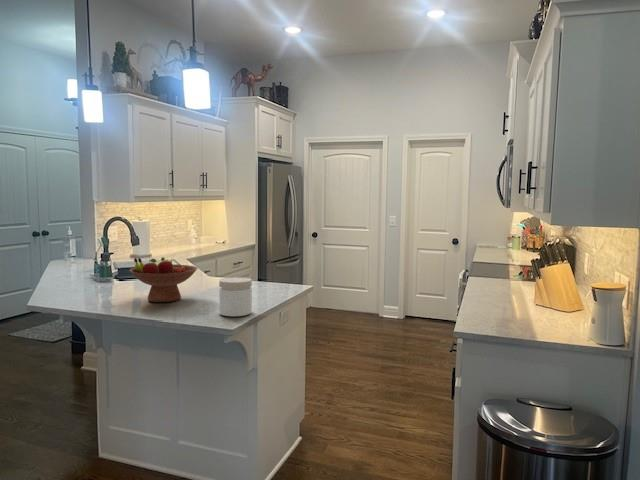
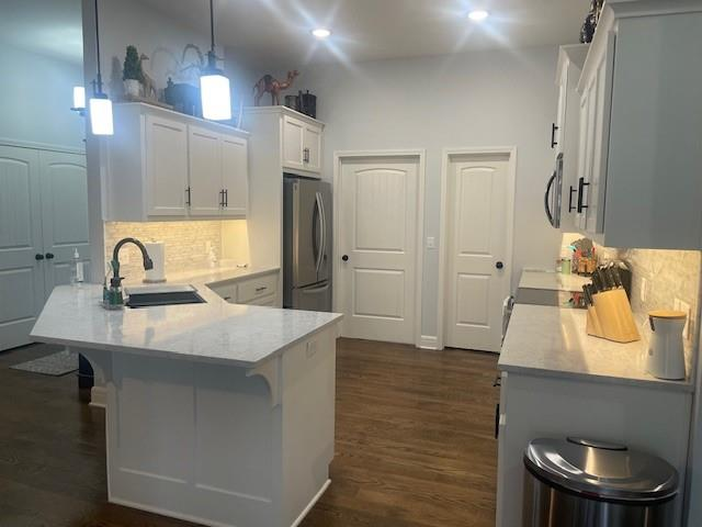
- fruit bowl [128,256,198,303]
- jar [218,276,253,318]
